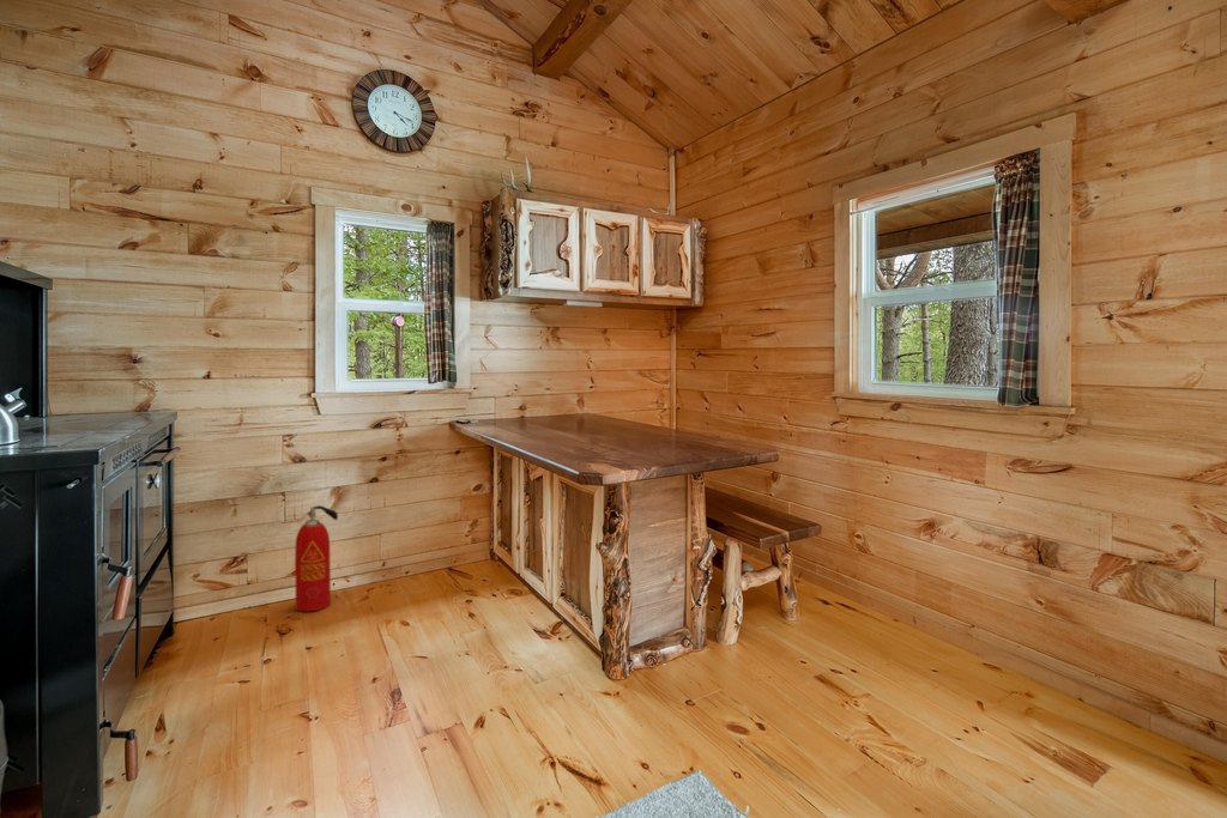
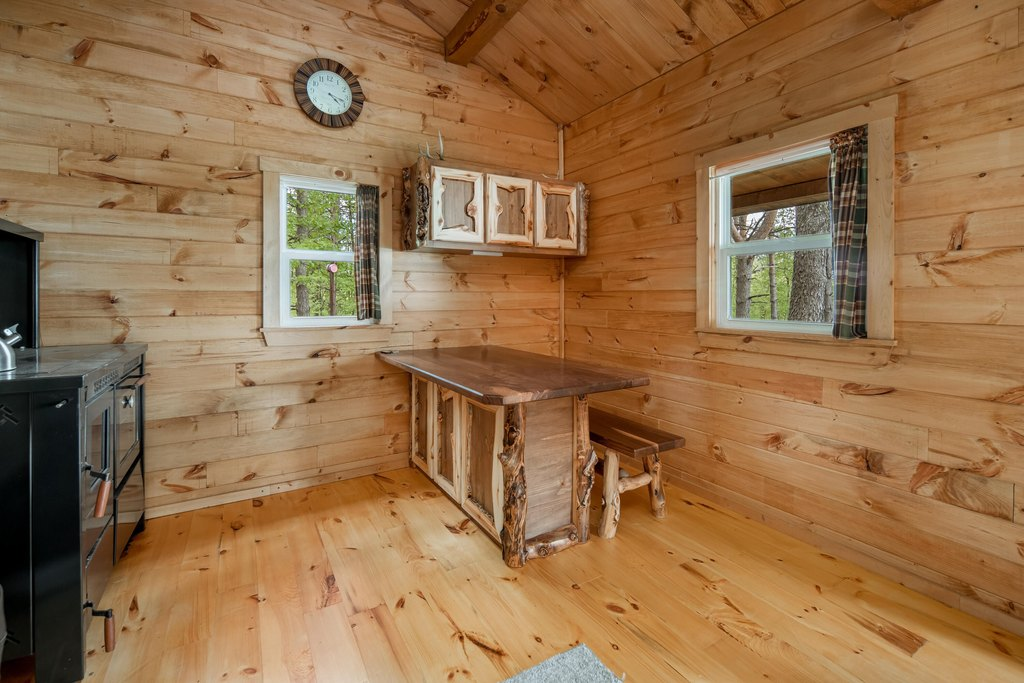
- fire extinguisher [291,504,339,612]
